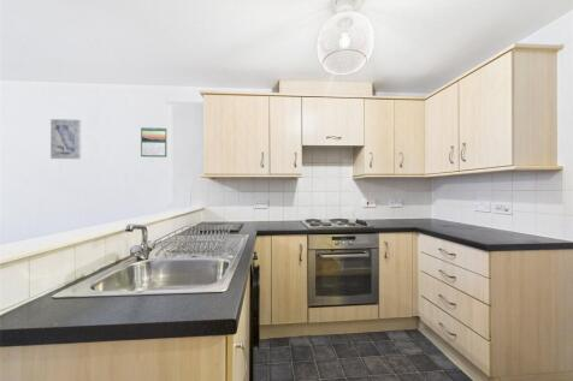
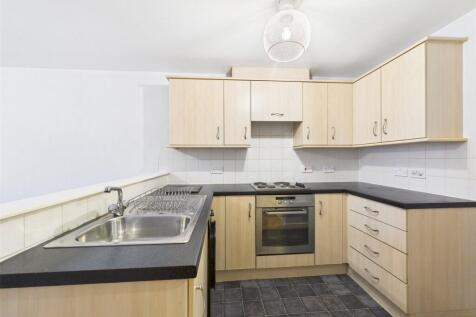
- calendar [140,126,169,159]
- wall art [49,118,82,160]
